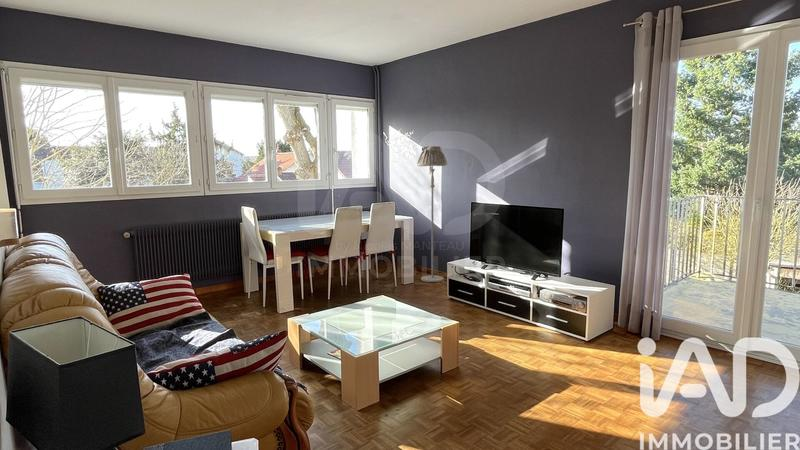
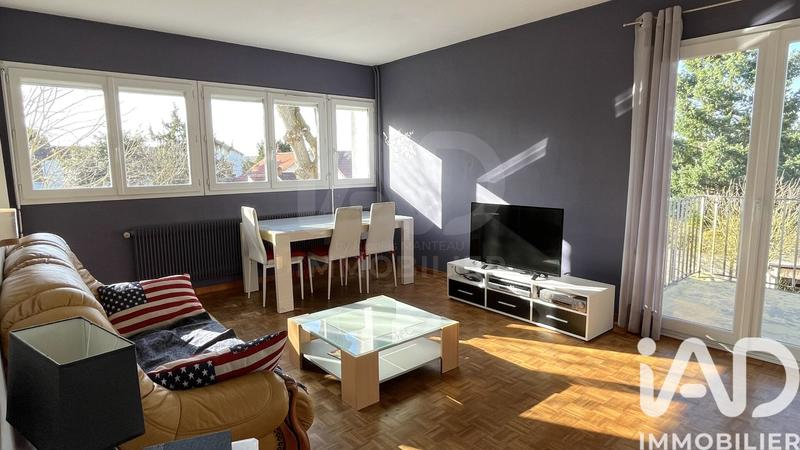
- floor lamp [416,145,448,283]
